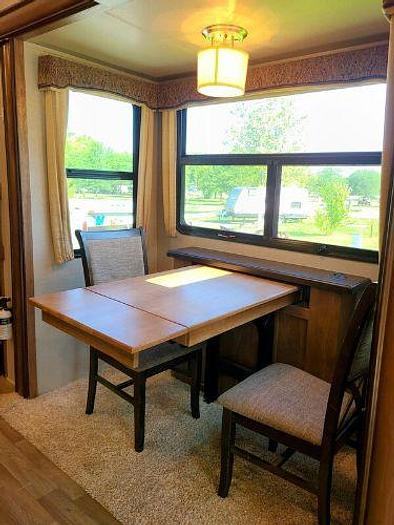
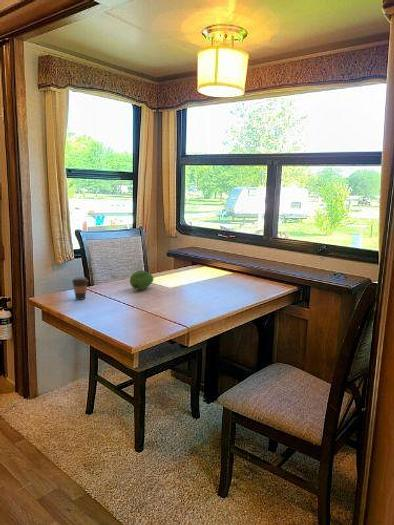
+ fruit [129,269,155,291]
+ coffee cup [71,276,89,301]
